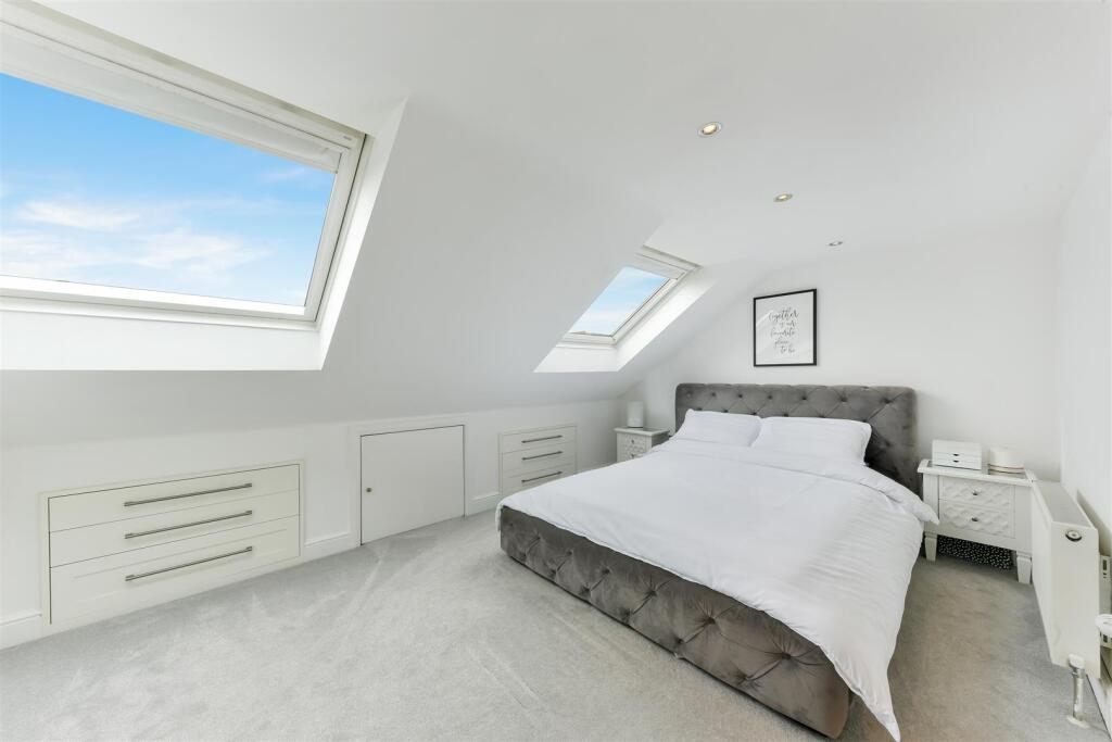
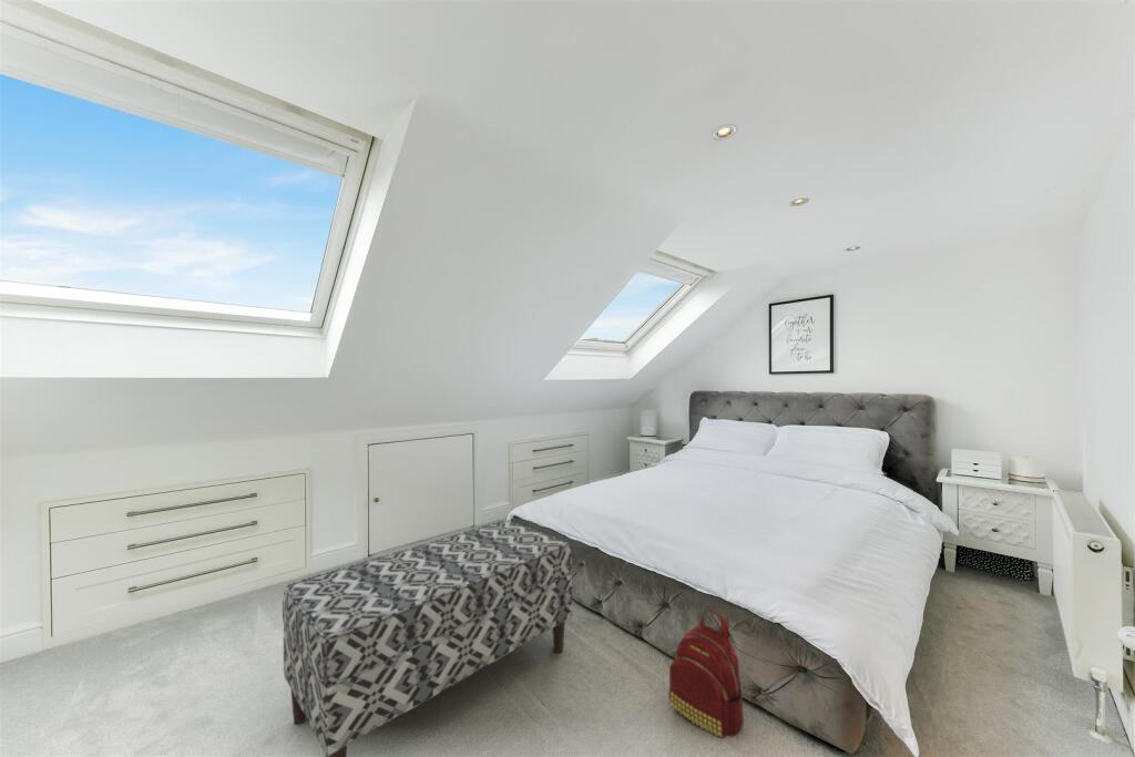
+ backpack [667,608,745,739]
+ bench [282,519,573,757]
